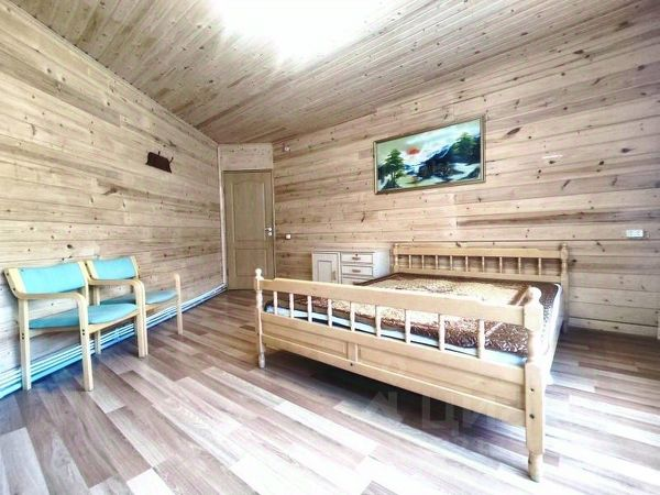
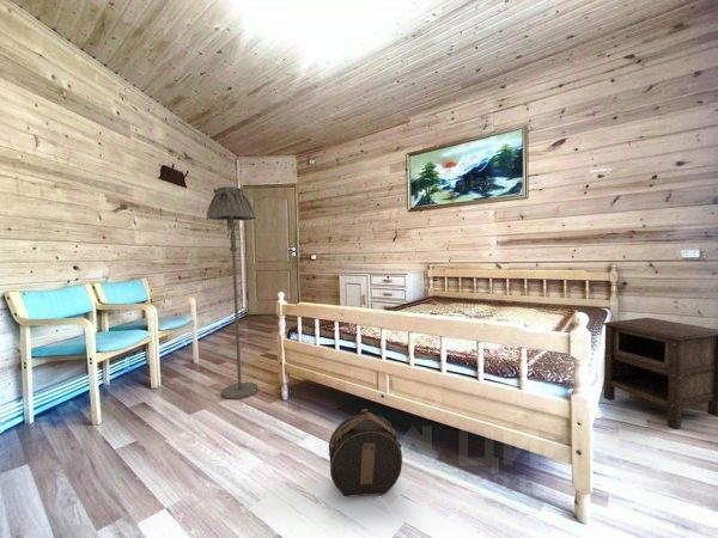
+ floor lamp [206,185,260,401]
+ nightstand [602,317,718,429]
+ hat box [328,408,403,497]
